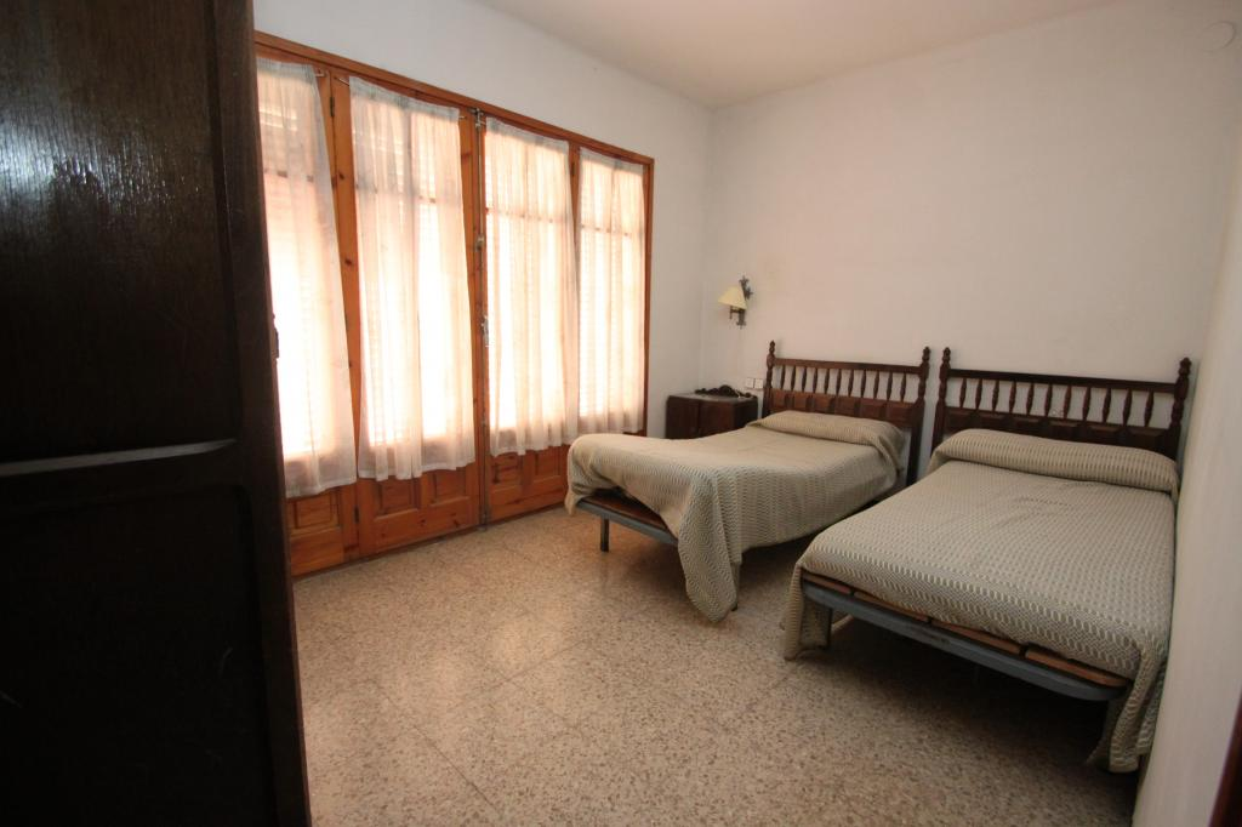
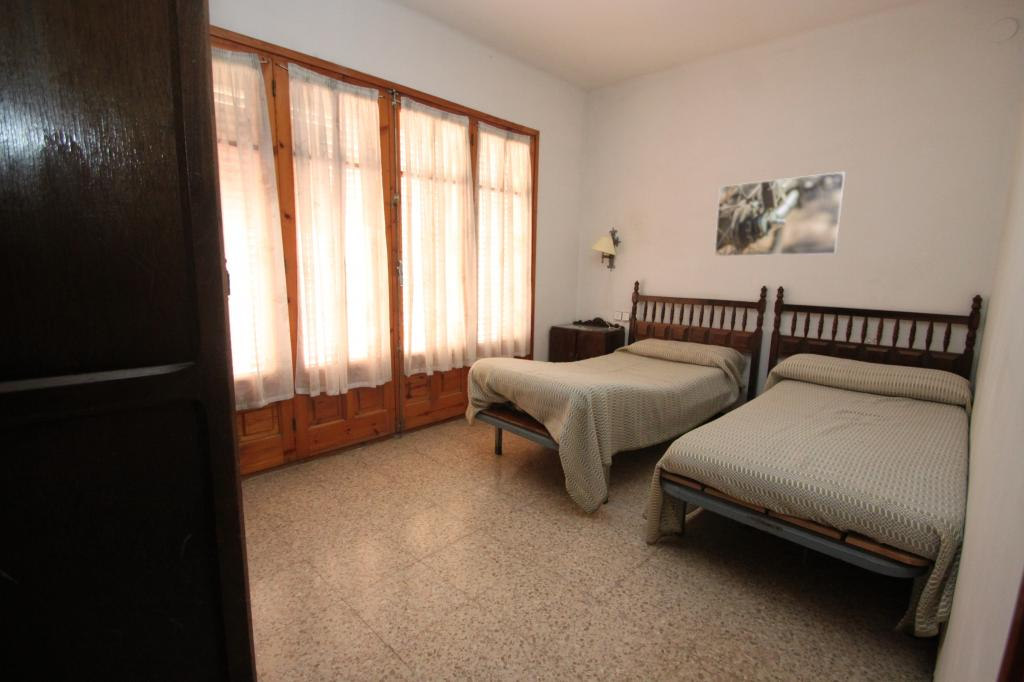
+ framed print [714,171,846,257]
